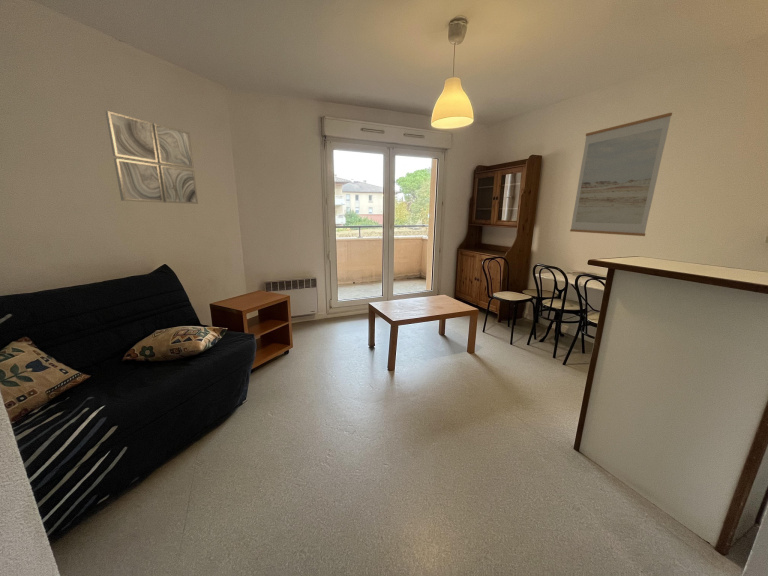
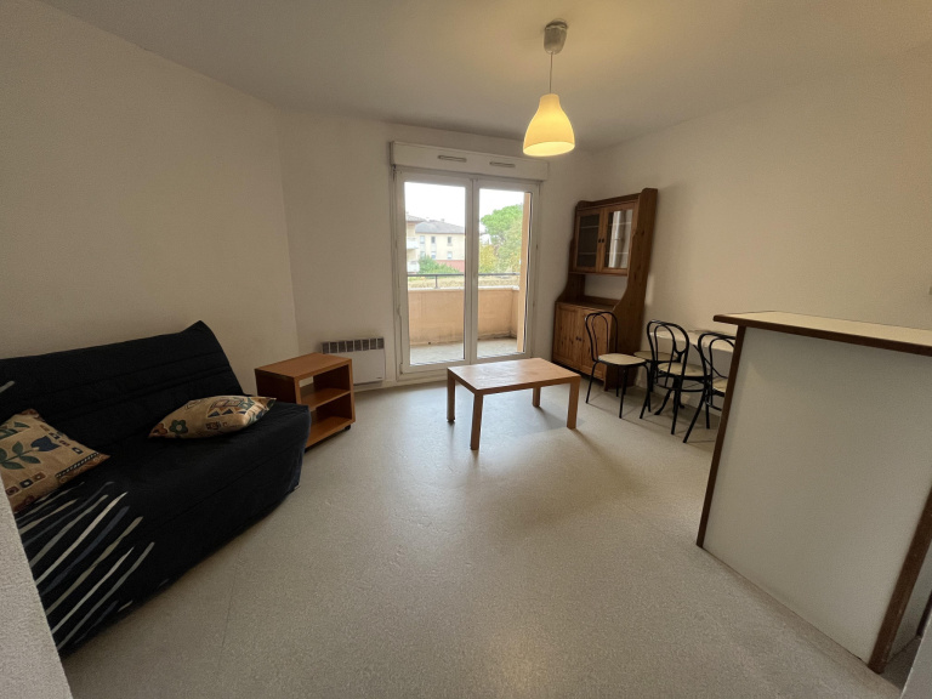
- wall art [569,112,673,237]
- wall art [104,110,199,205]
